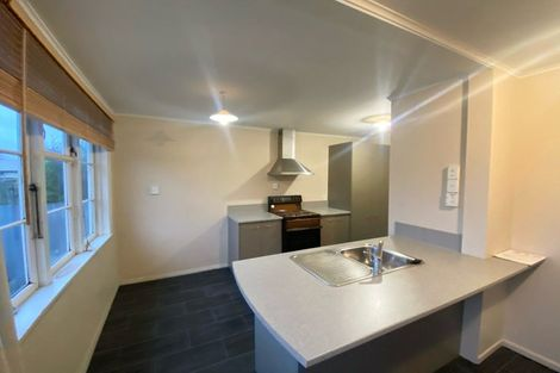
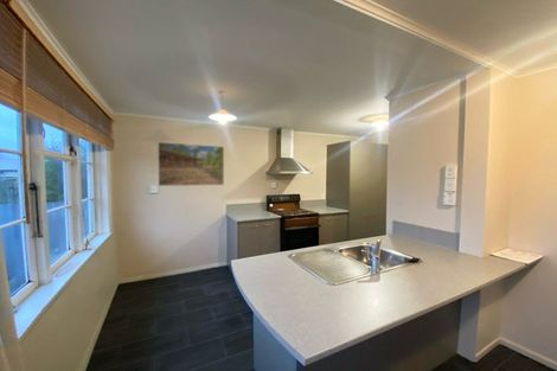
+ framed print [156,141,225,187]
